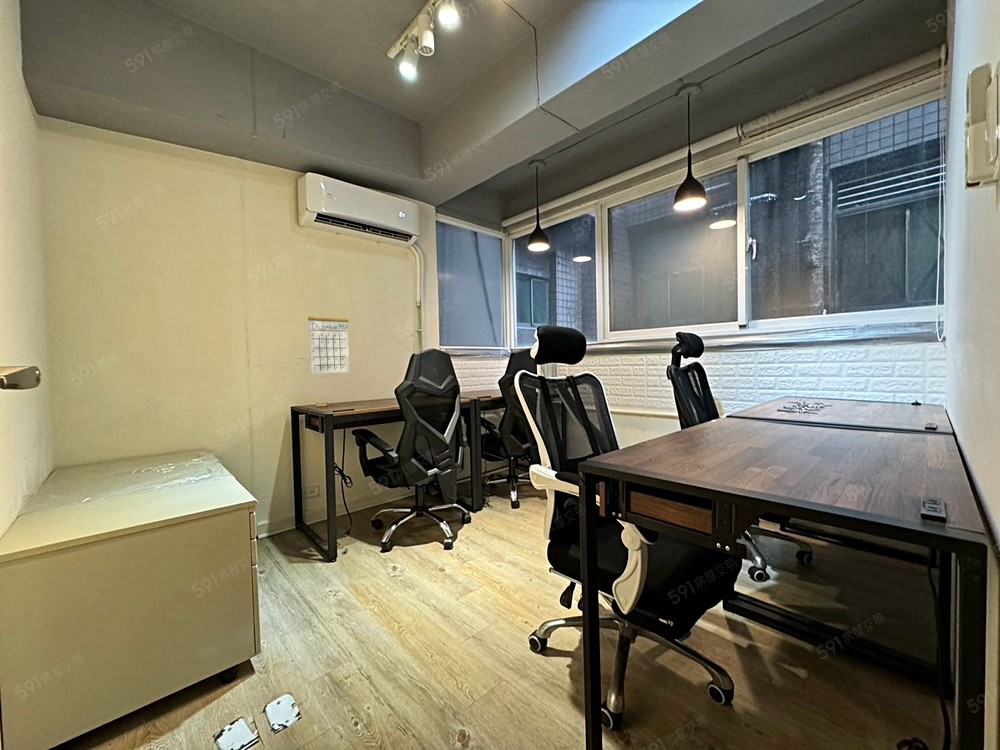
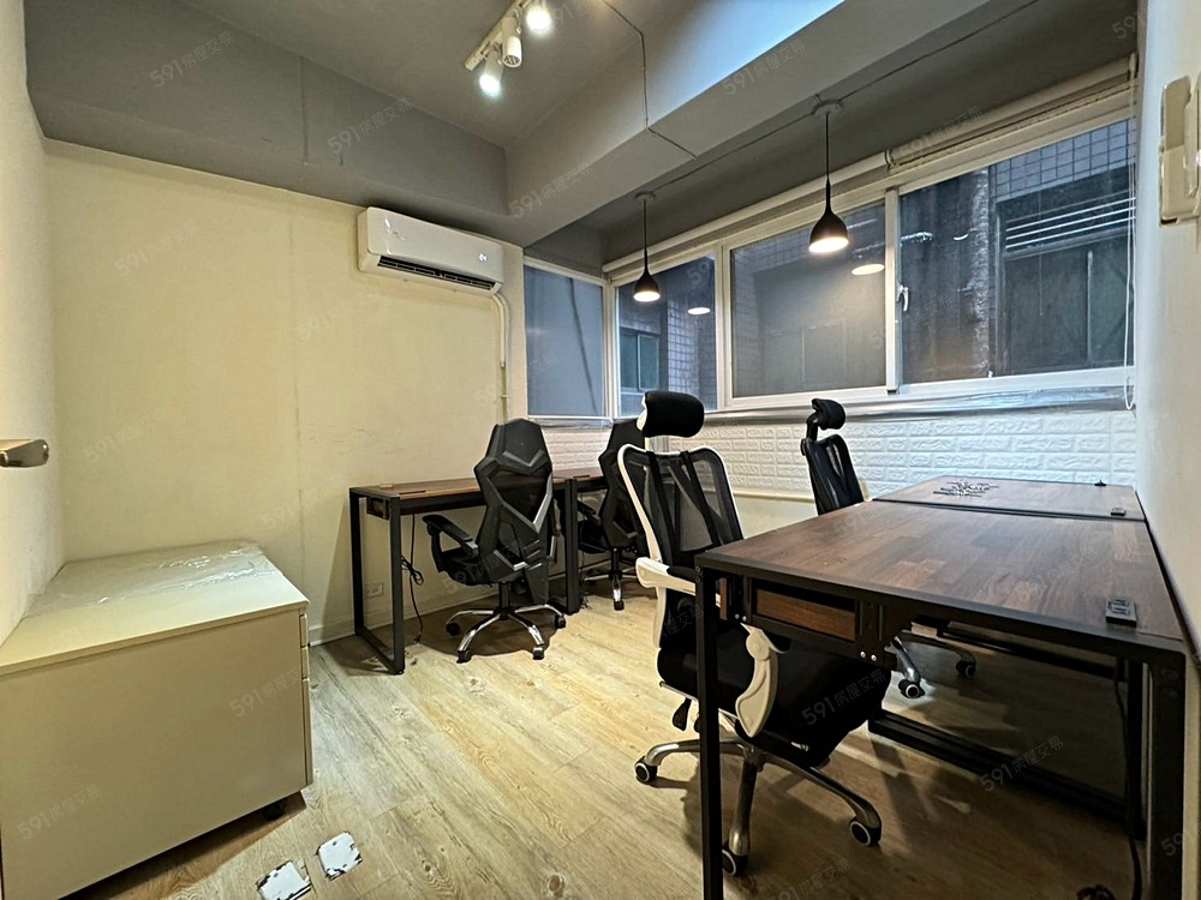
- calendar [307,307,351,375]
